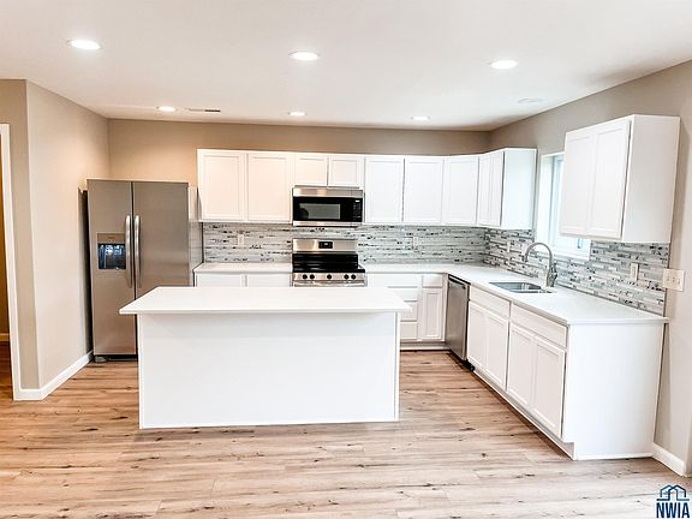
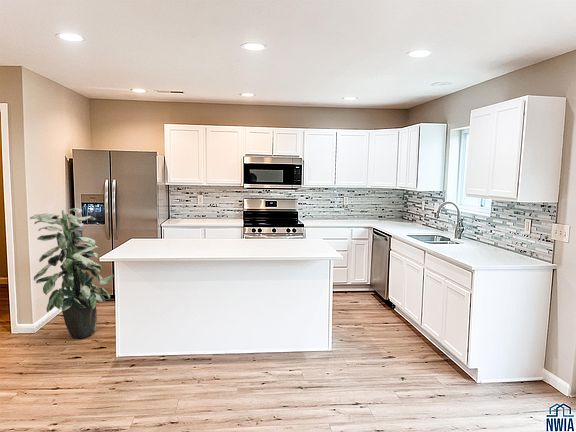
+ indoor plant [29,207,115,339]
